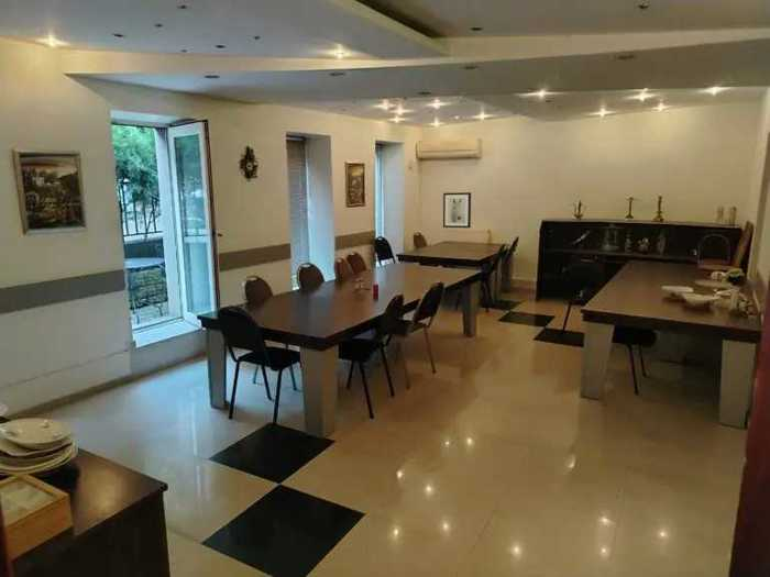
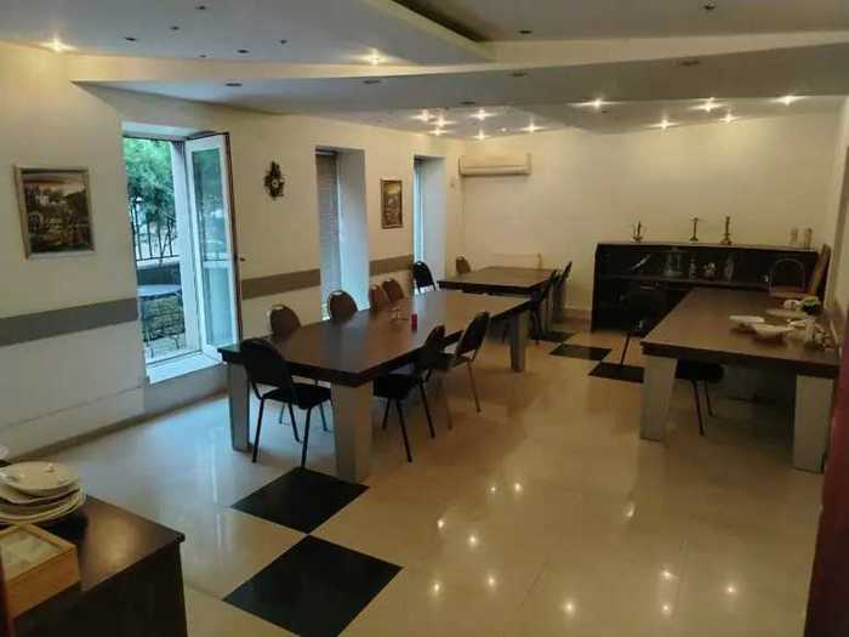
- wall art [442,191,472,229]
